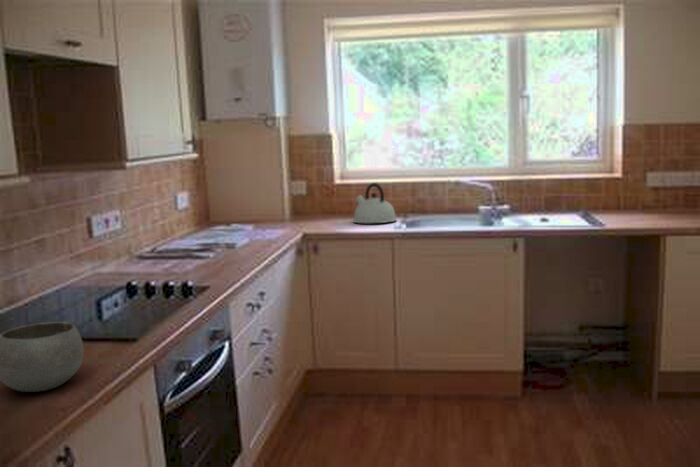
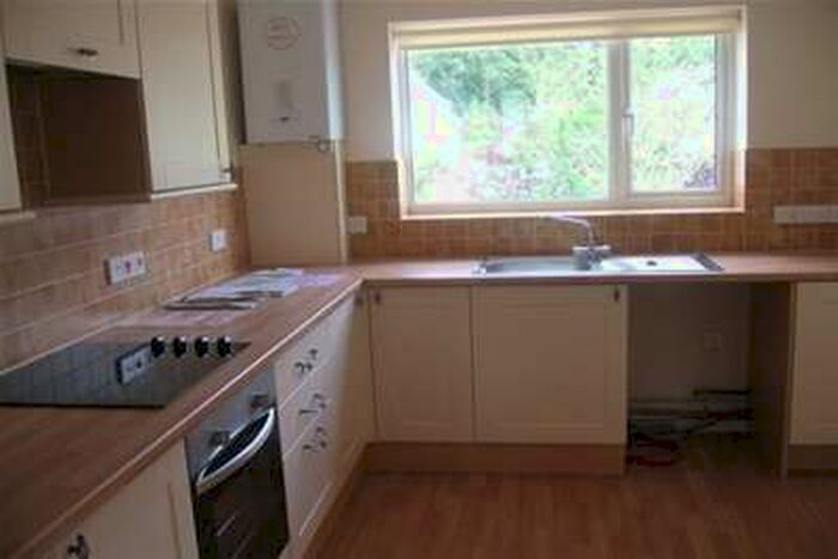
- kettle [352,182,398,224]
- bowl [0,321,84,393]
